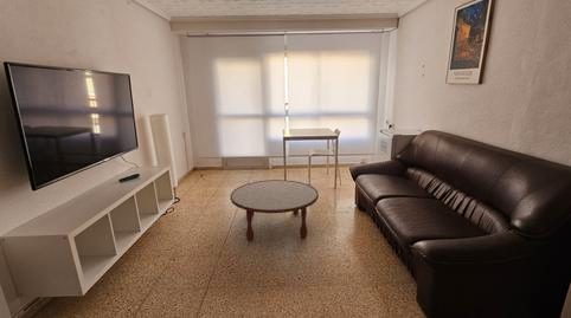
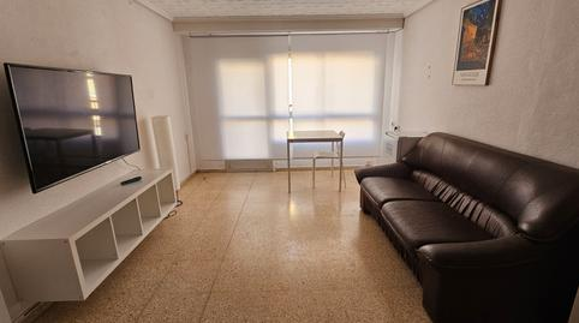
- coffee table [229,179,320,242]
